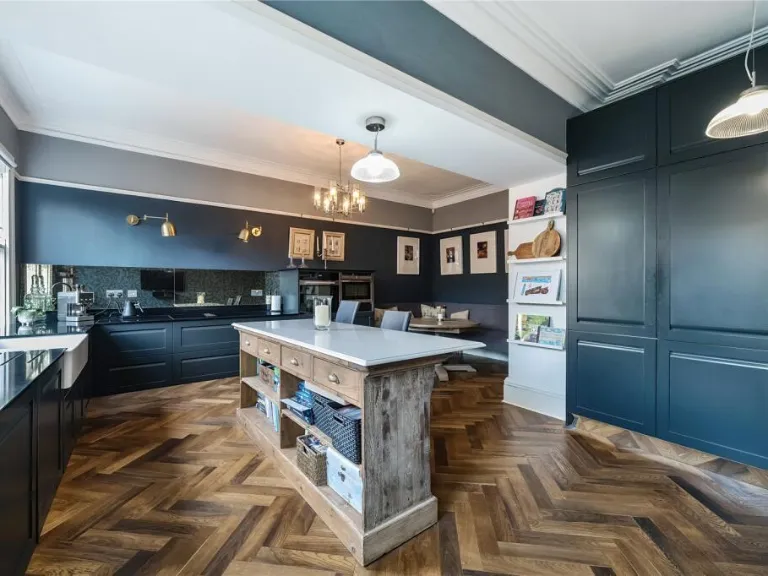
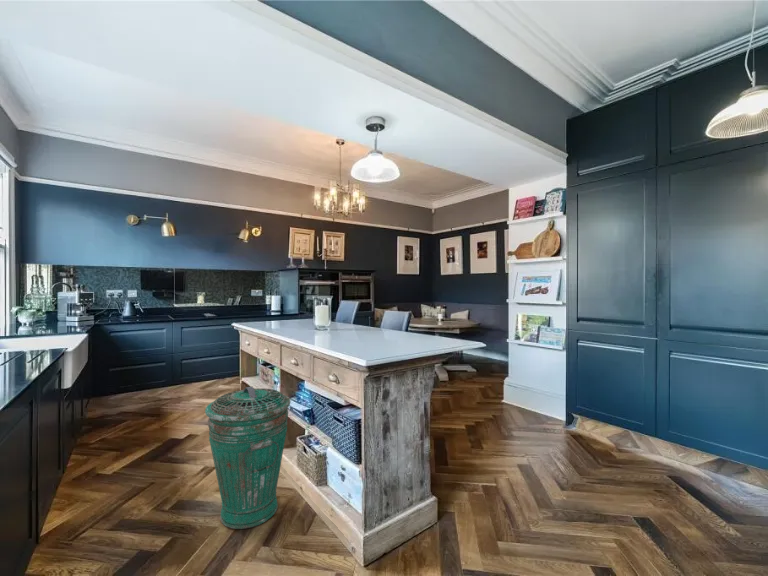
+ trash can [204,386,291,530]
